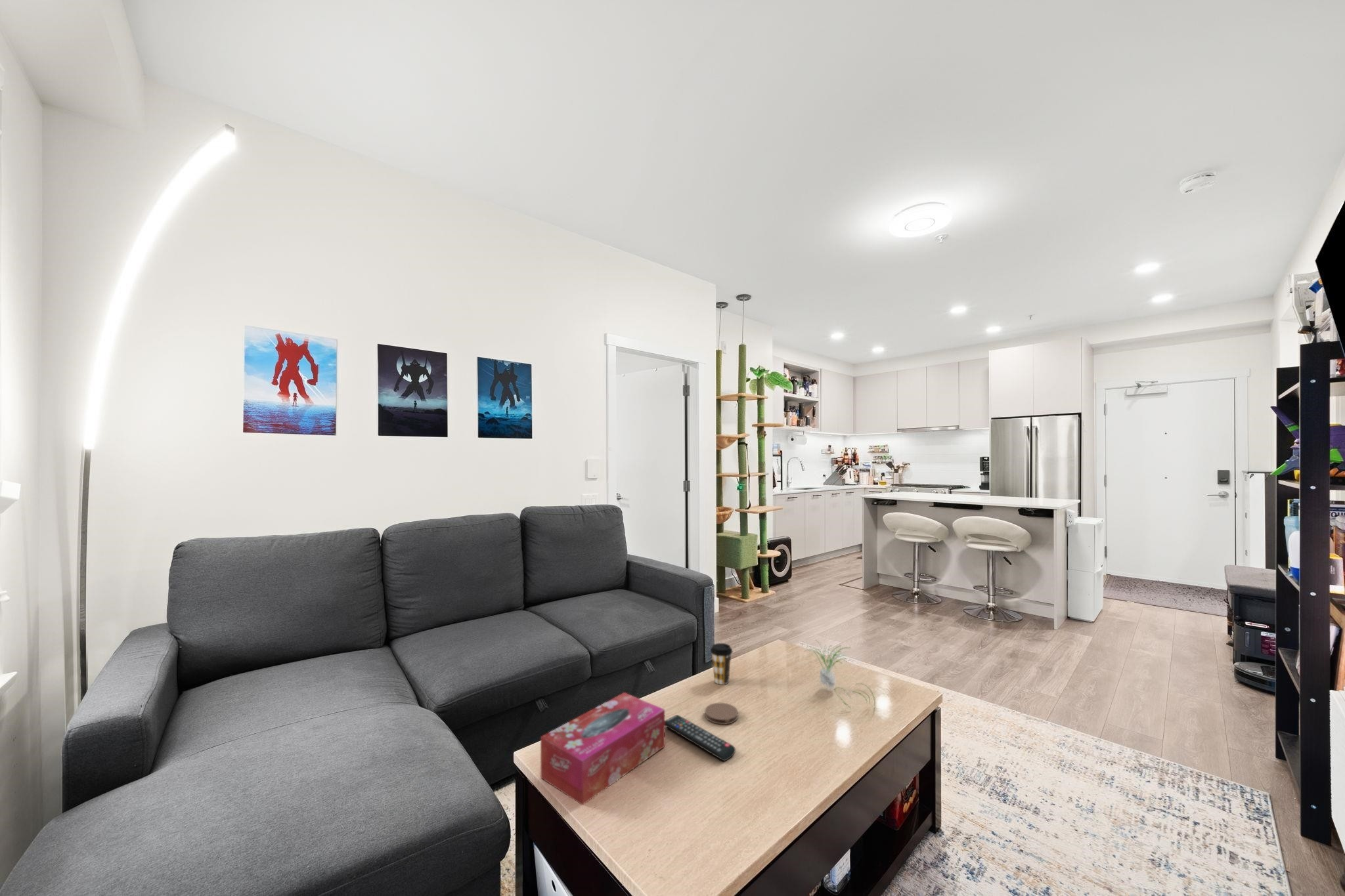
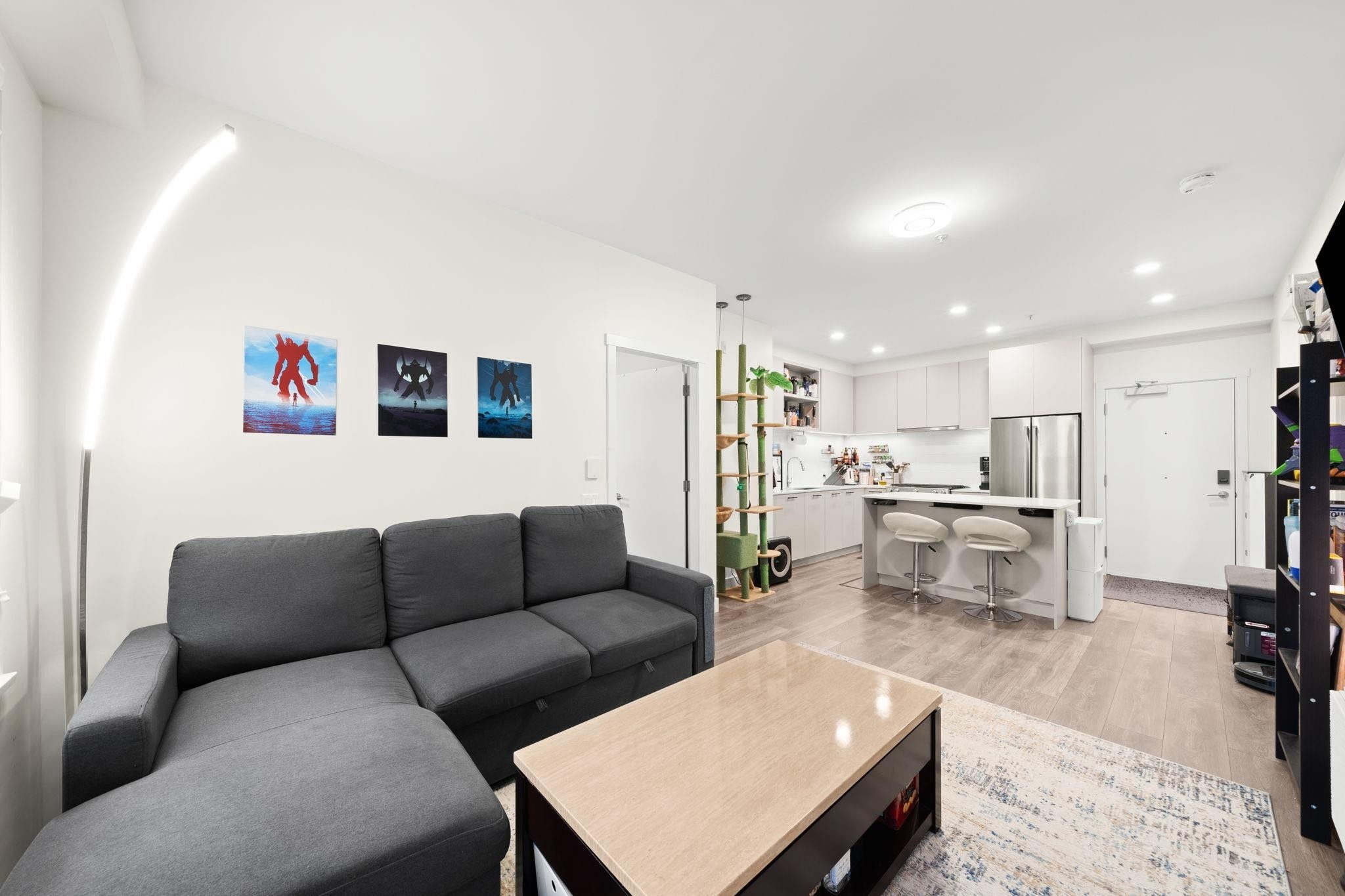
- tissue box [540,692,665,806]
- remote control [665,714,736,761]
- coaster [704,702,739,725]
- plant [803,639,876,709]
- coffee cup [710,643,733,685]
